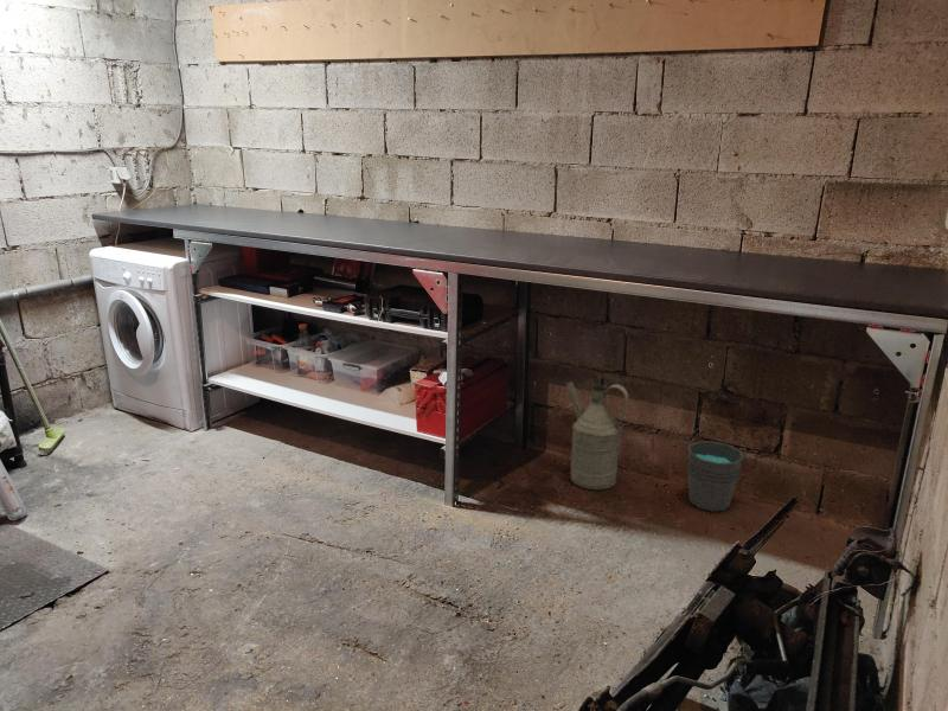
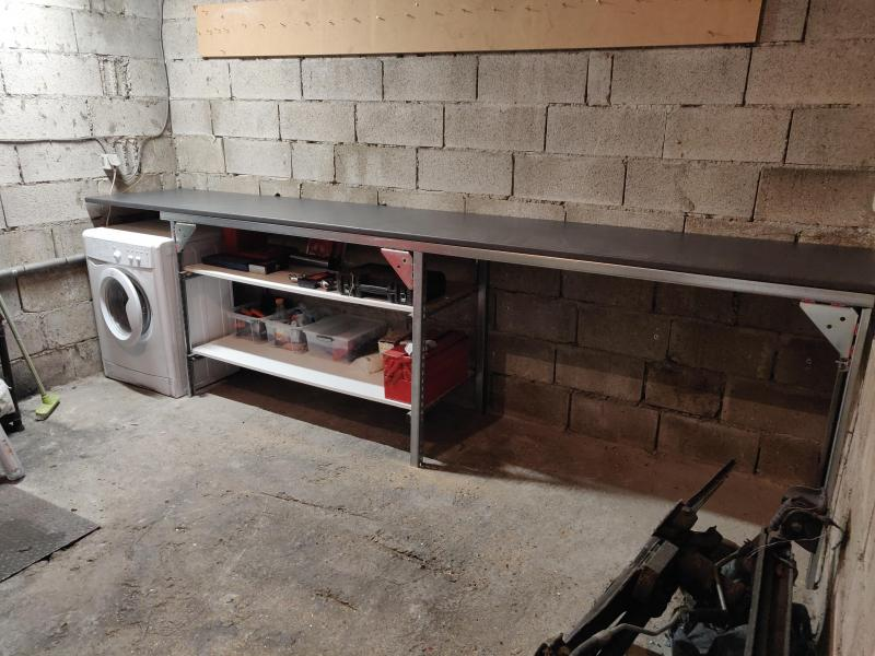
- watering can [565,380,629,491]
- bucket [685,422,748,512]
